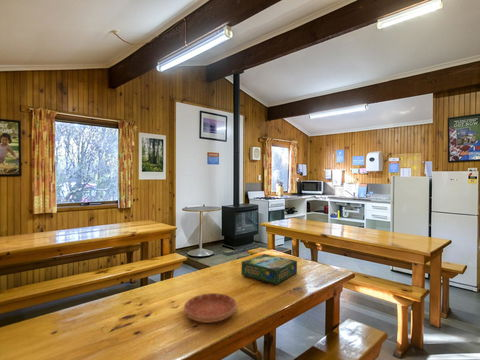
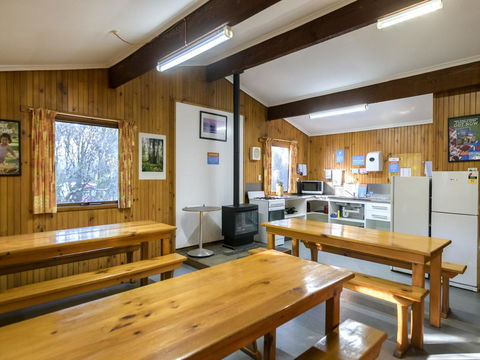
- board game [241,253,298,286]
- saucer [183,292,238,324]
